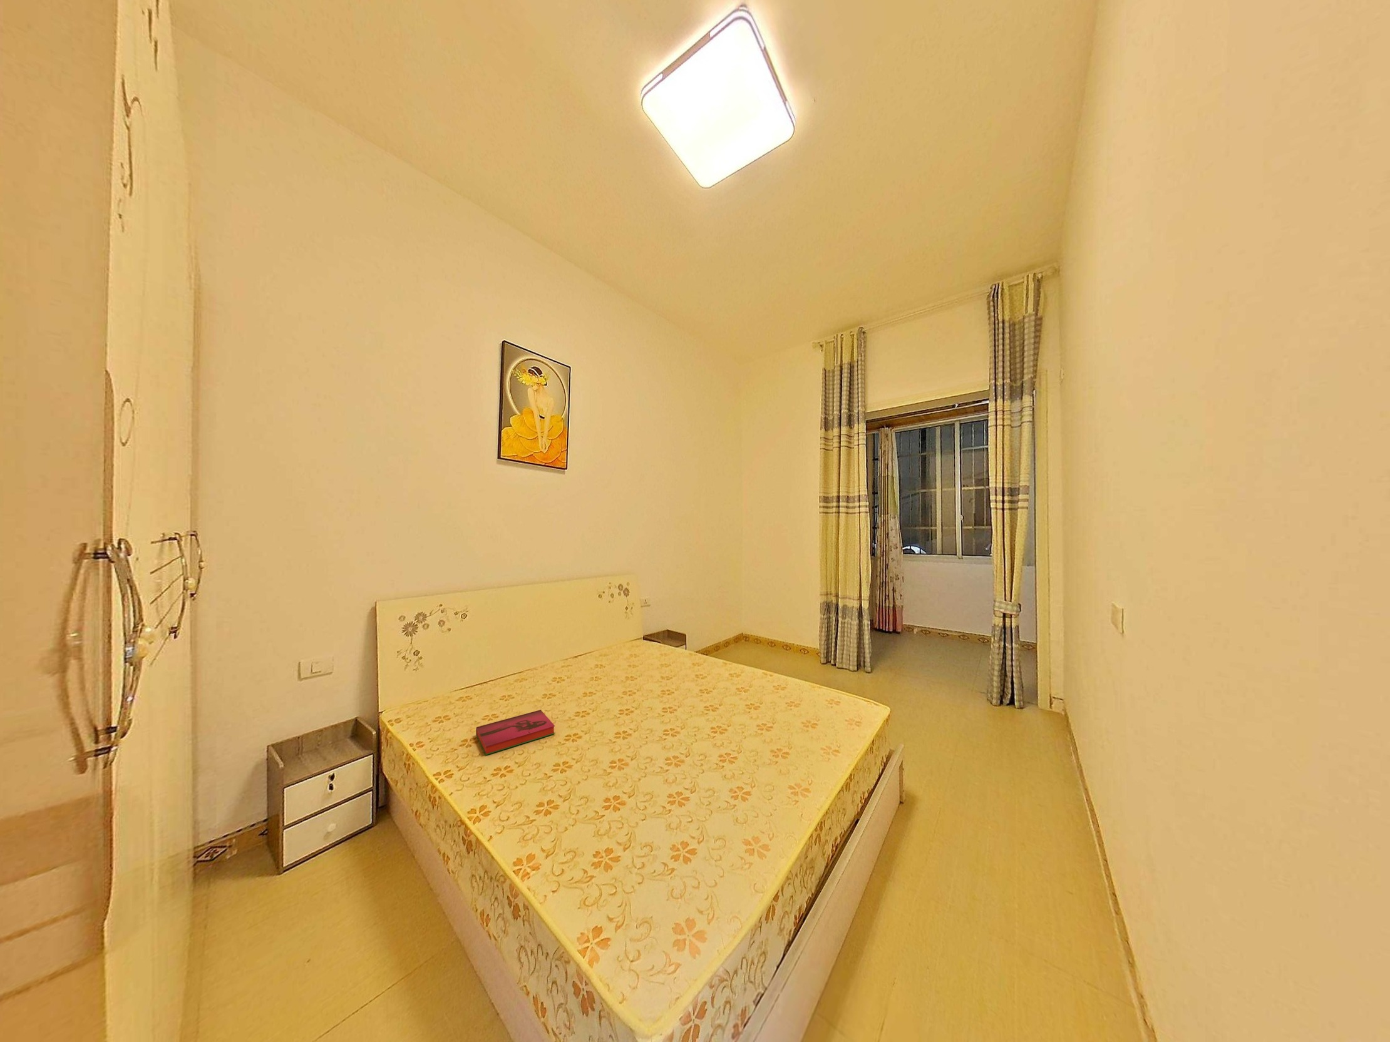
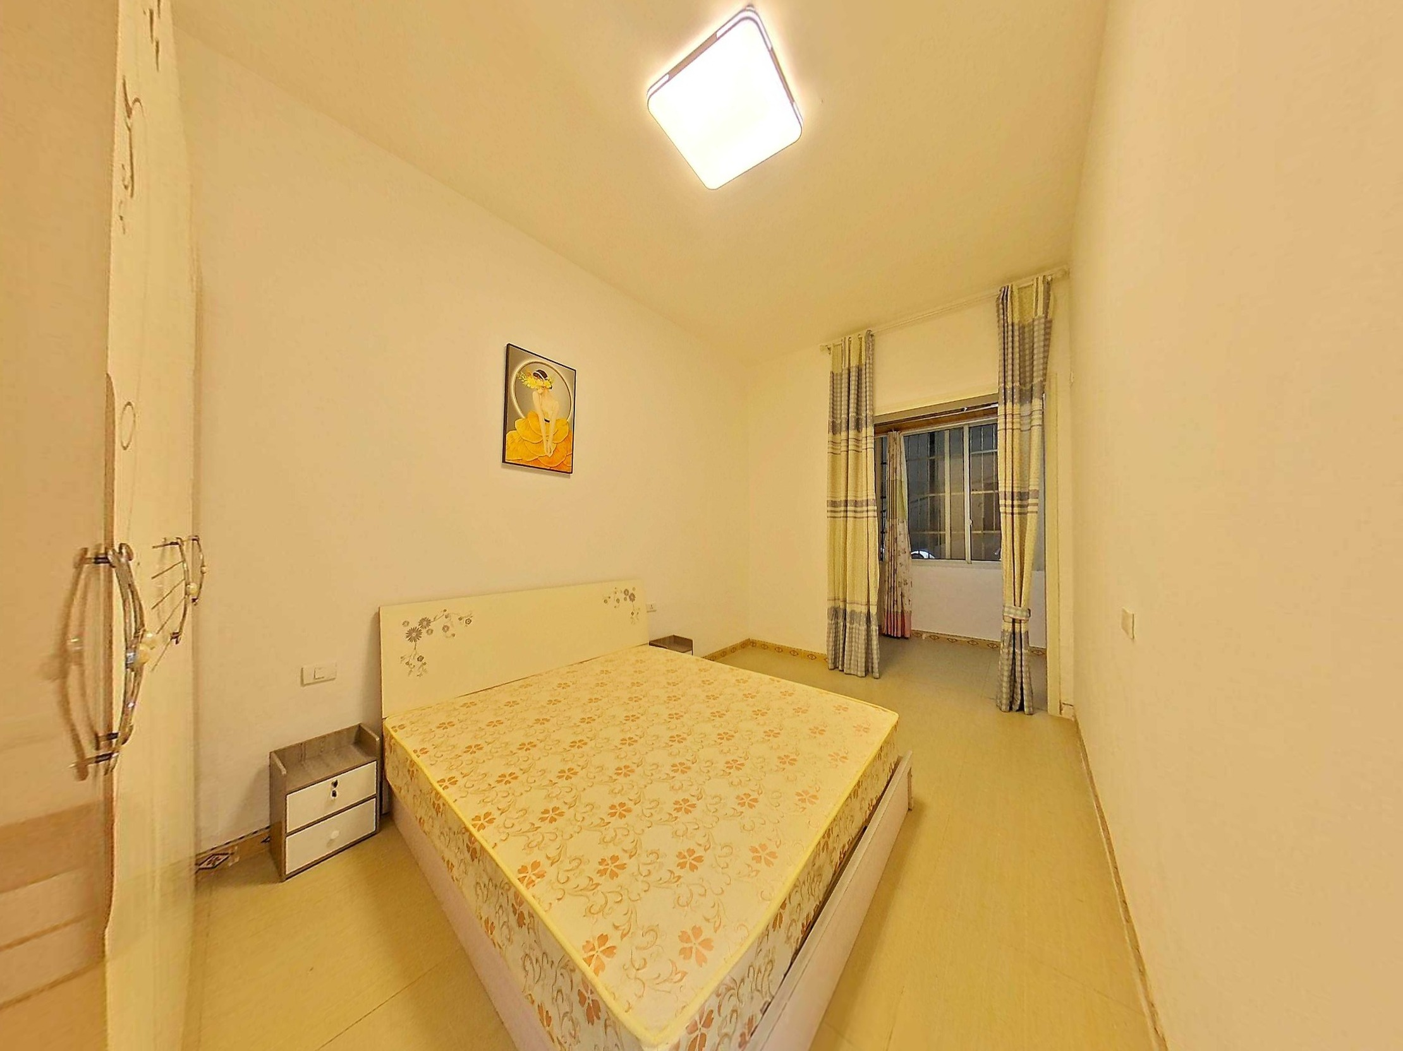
- hardback book [475,709,555,755]
